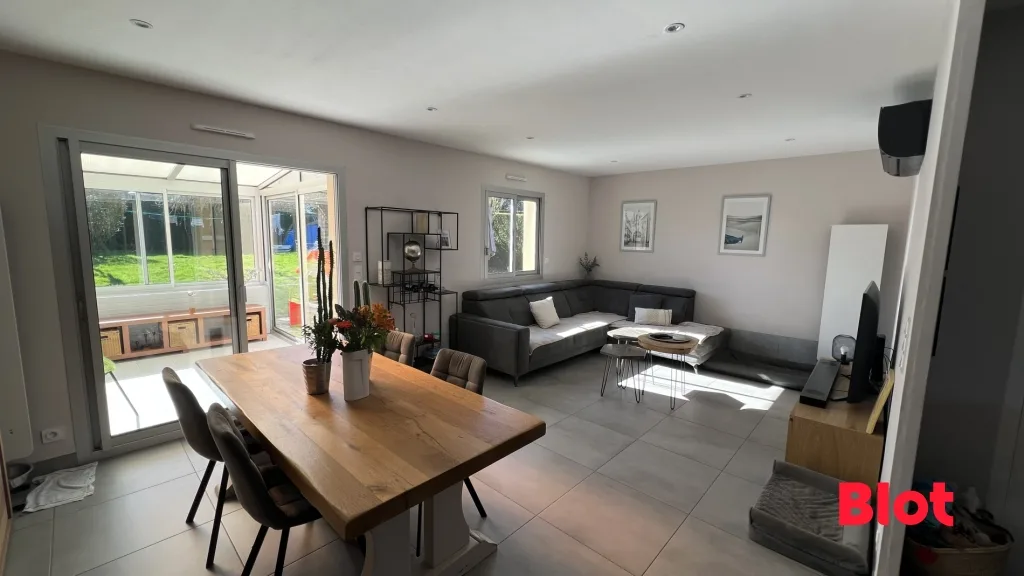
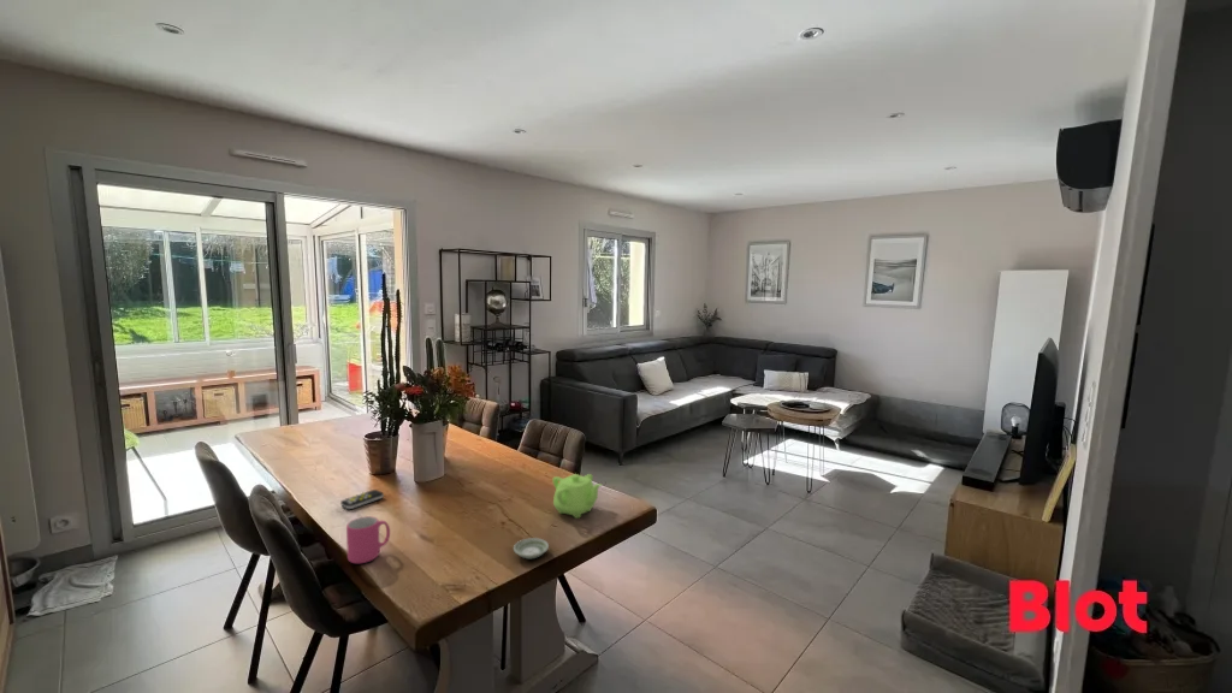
+ teapot [551,473,604,520]
+ mug [345,515,391,564]
+ saucer [513,537,550,559]
+ remote control [339,488,385,510]
